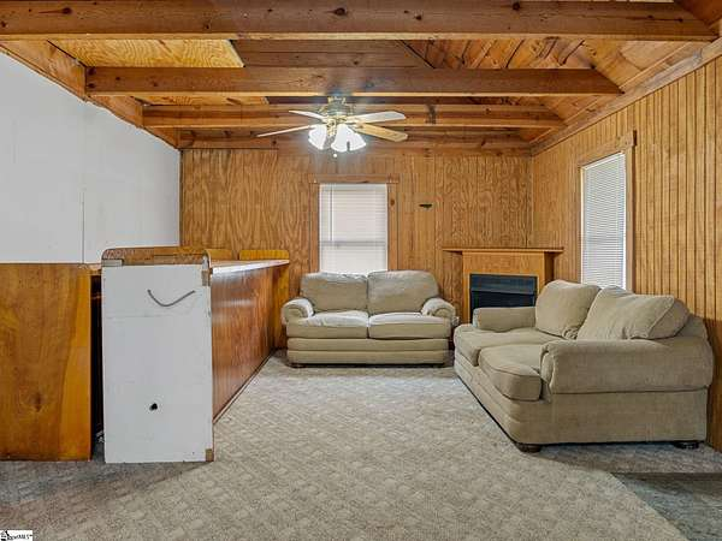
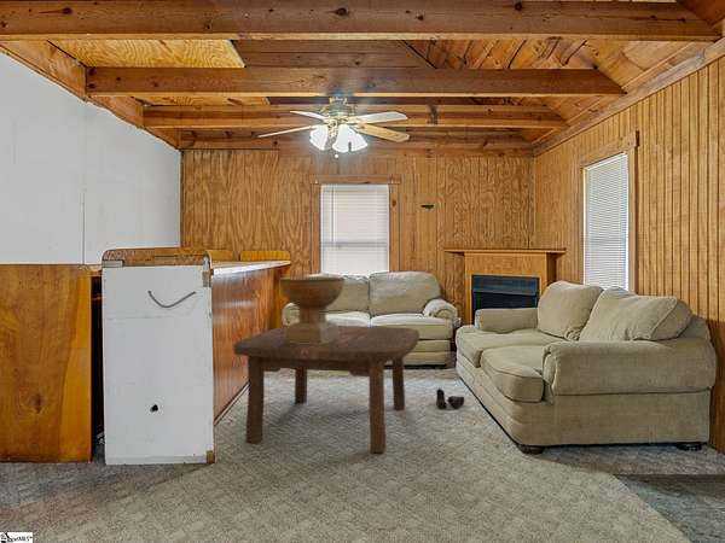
+ boots [435,386,465,410]
+ decorative bowl [278,275,346,345]
+ coffee table [233,325,420,454]
